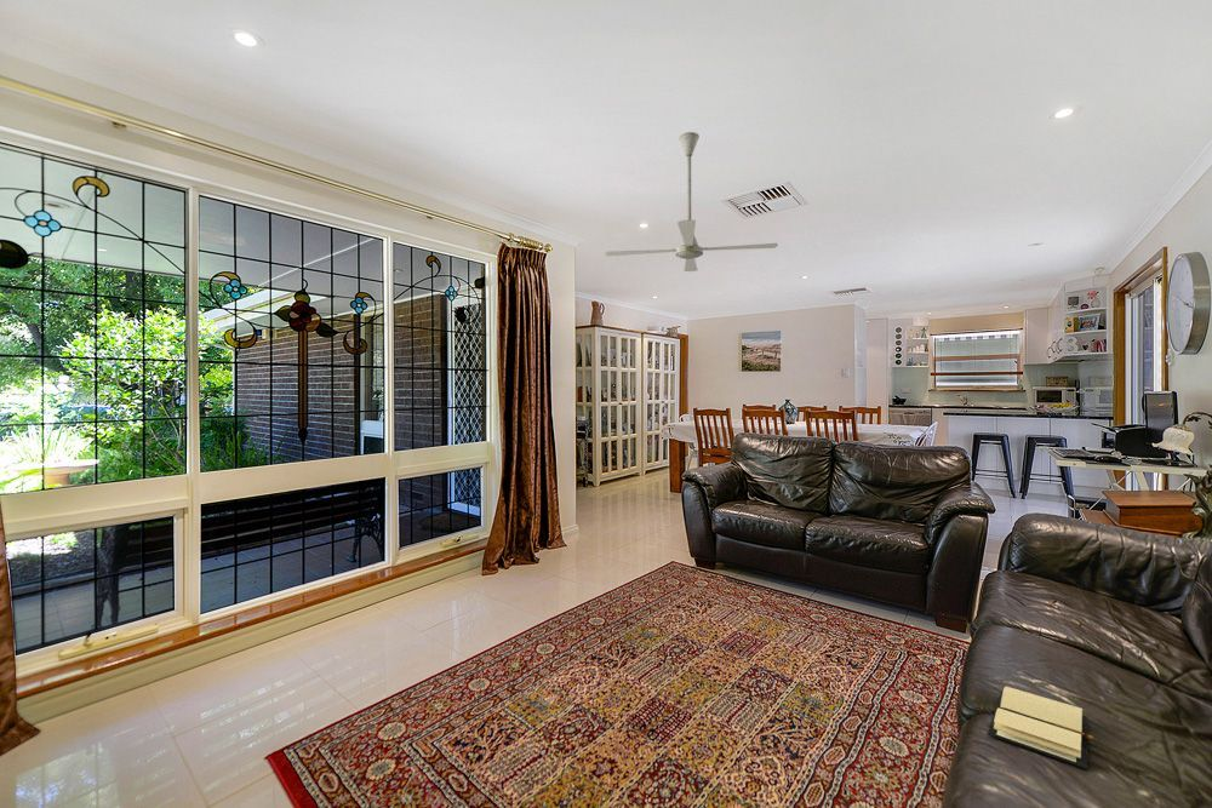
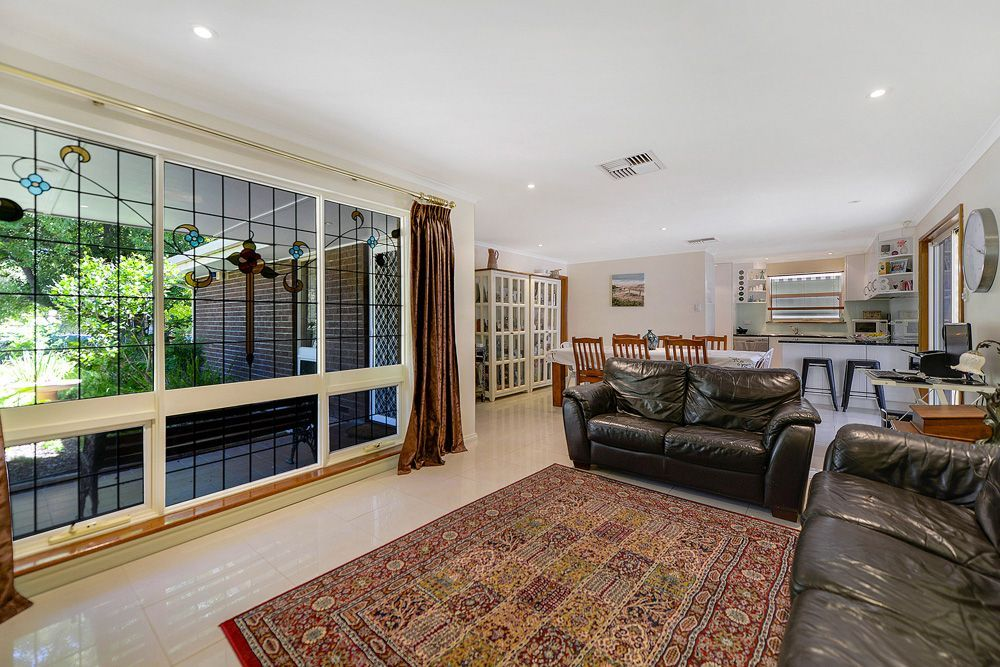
- book [987,686,1094,770]
- ceiling fan [604,131,779,273]
